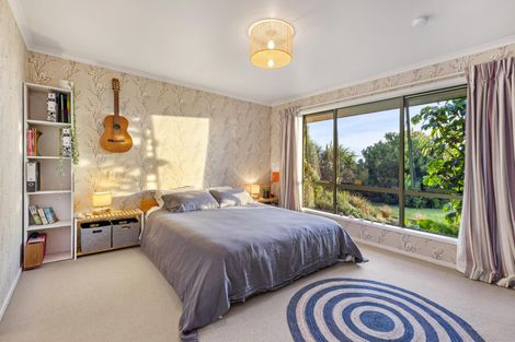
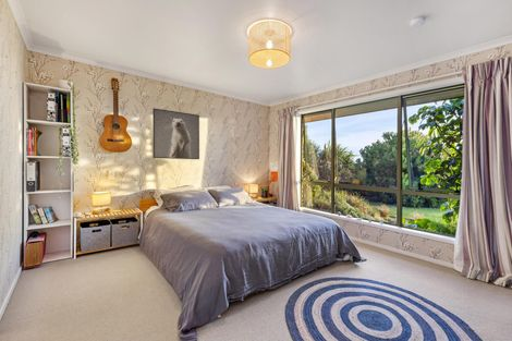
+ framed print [151,107,200,160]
